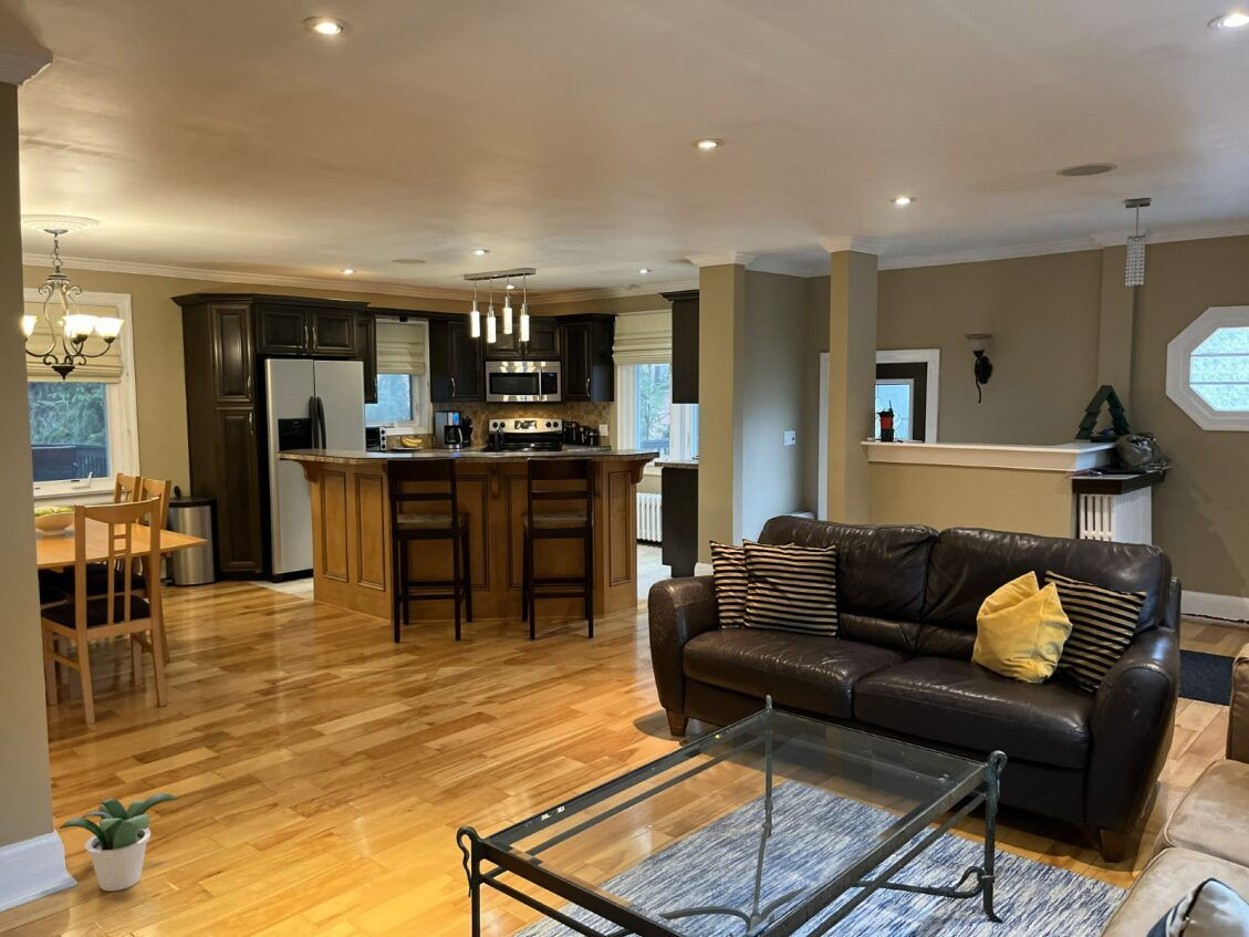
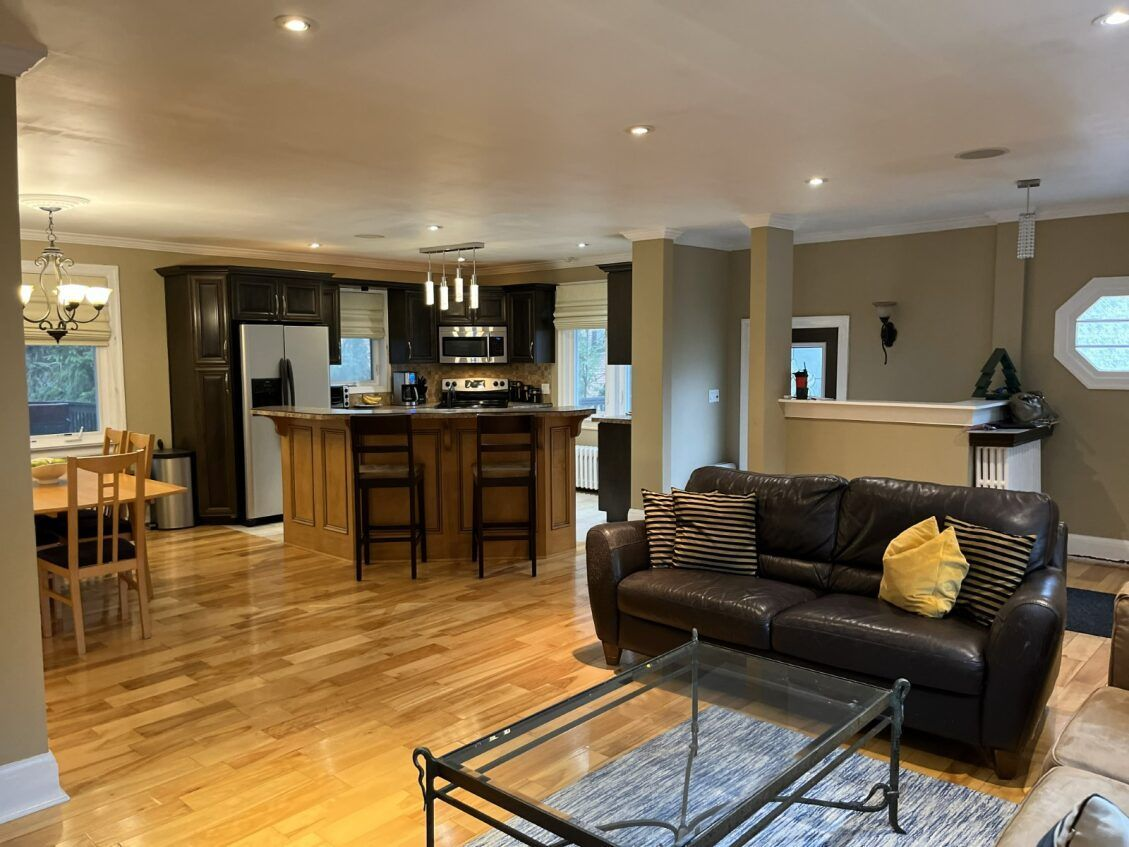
- potted plant [59,792,179,892]
